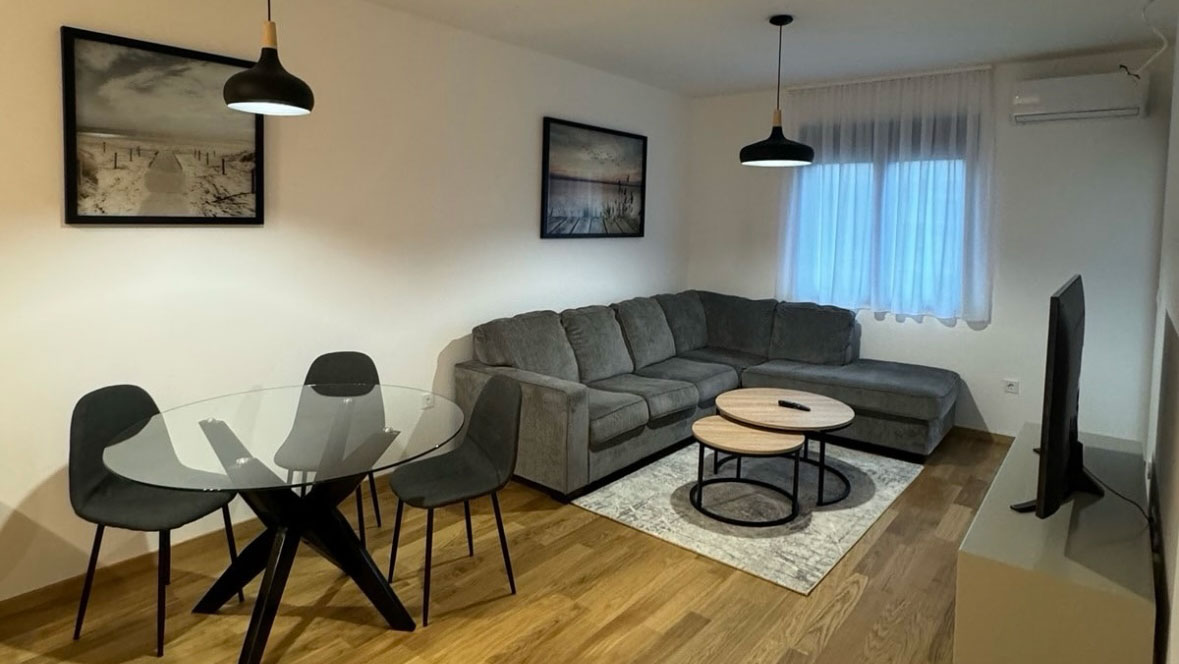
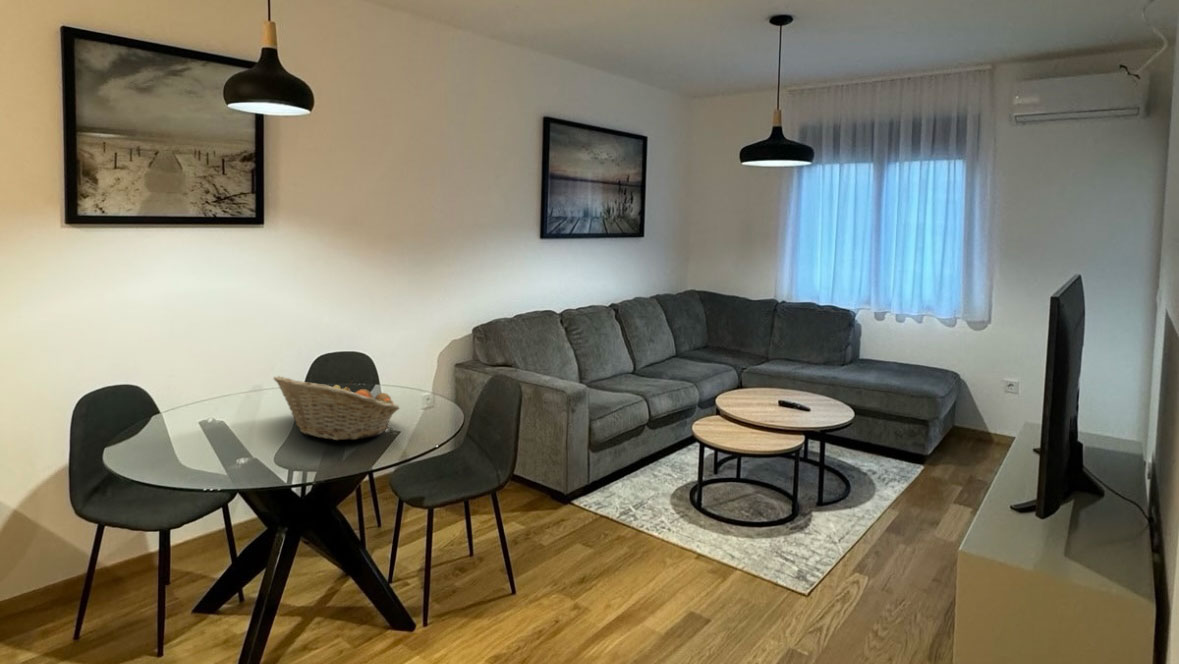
+ fruit basket [272,375,401,441]
